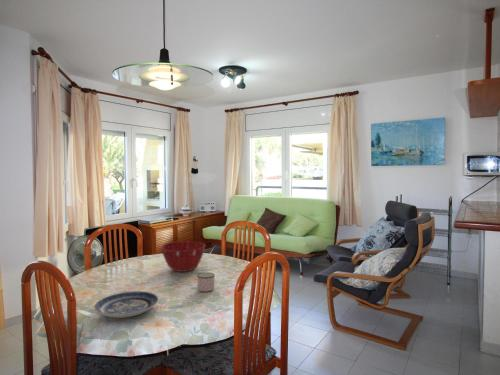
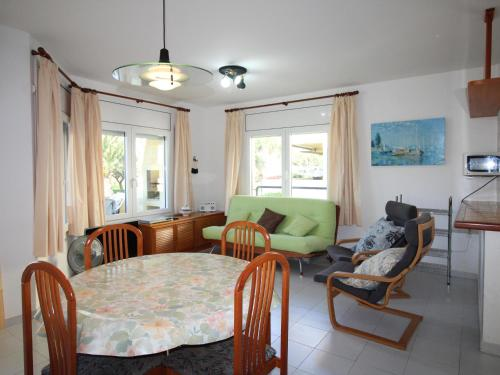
- mug [197,272,215,293]
- mixing bowl [160,241,206,273]
- plate [94,291,159,319]
